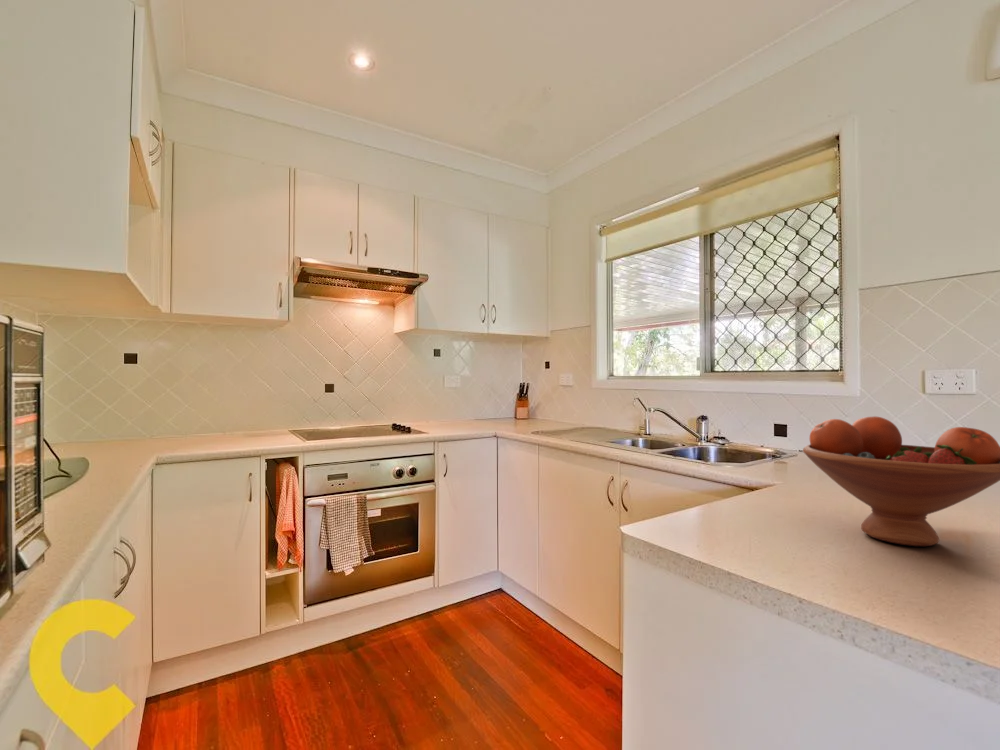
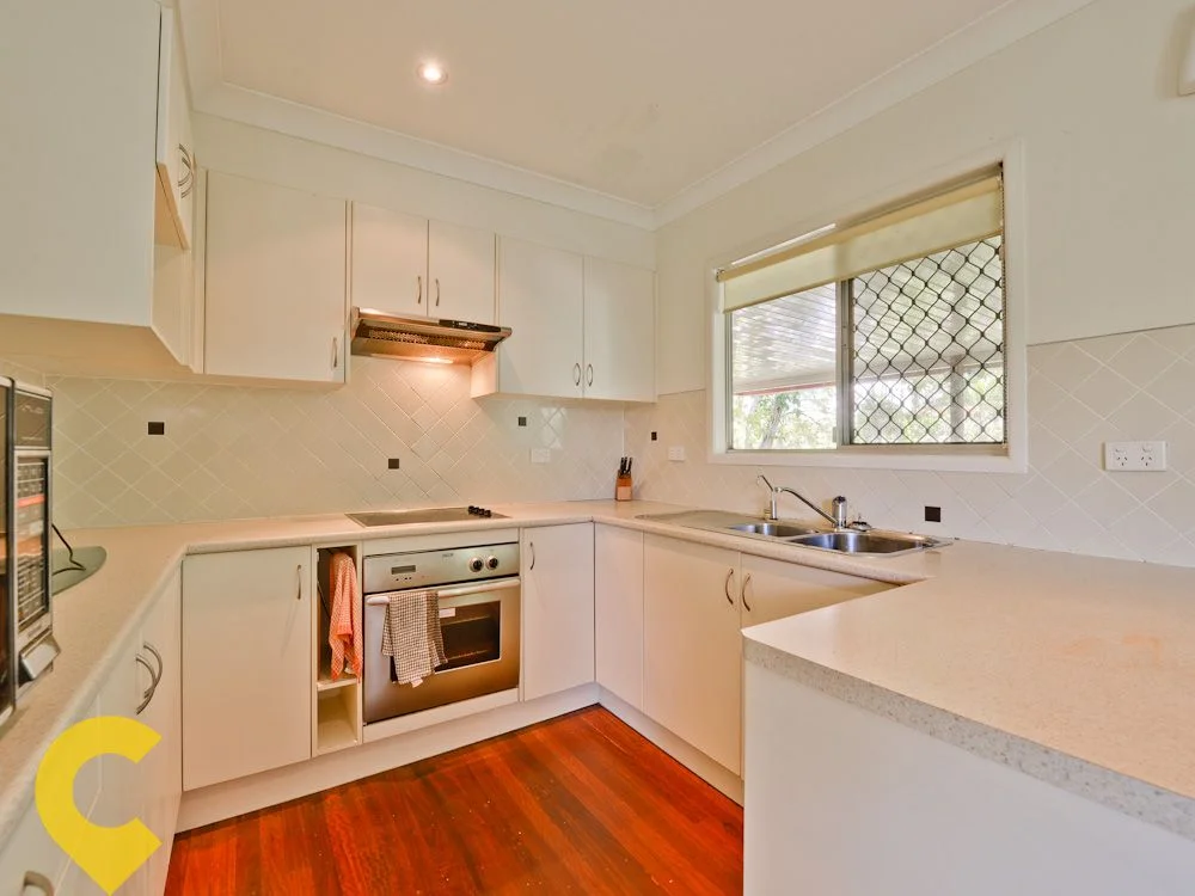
- fruit bowl [802,415,1000,547]
